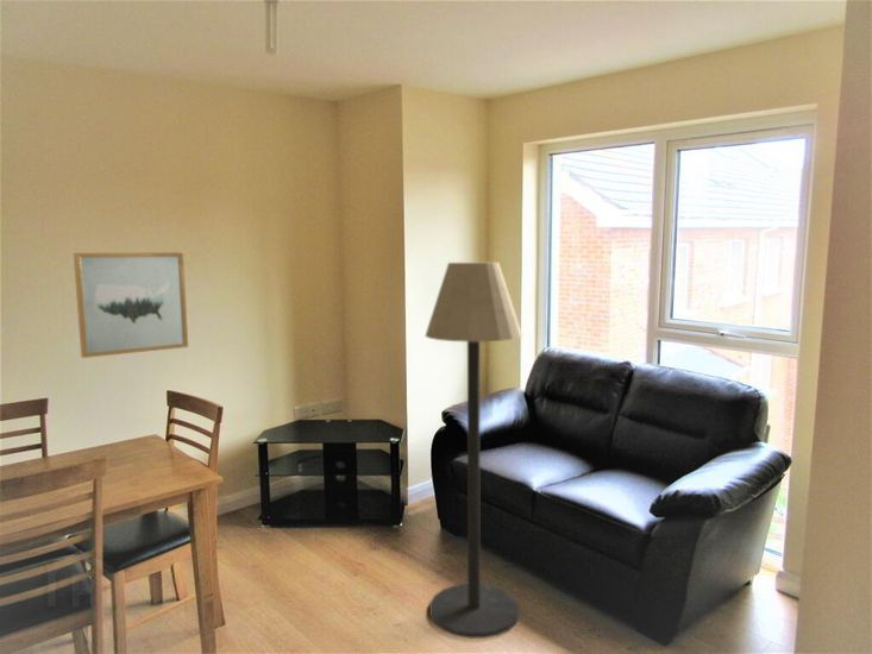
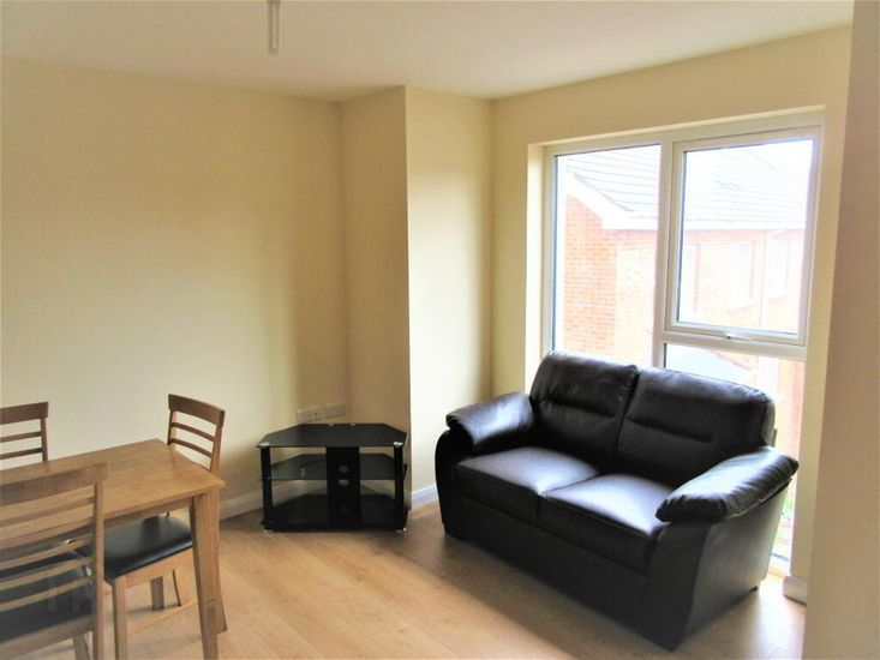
- wall art [73,251,189,359]
- floor lamp [424,260,523,640]
